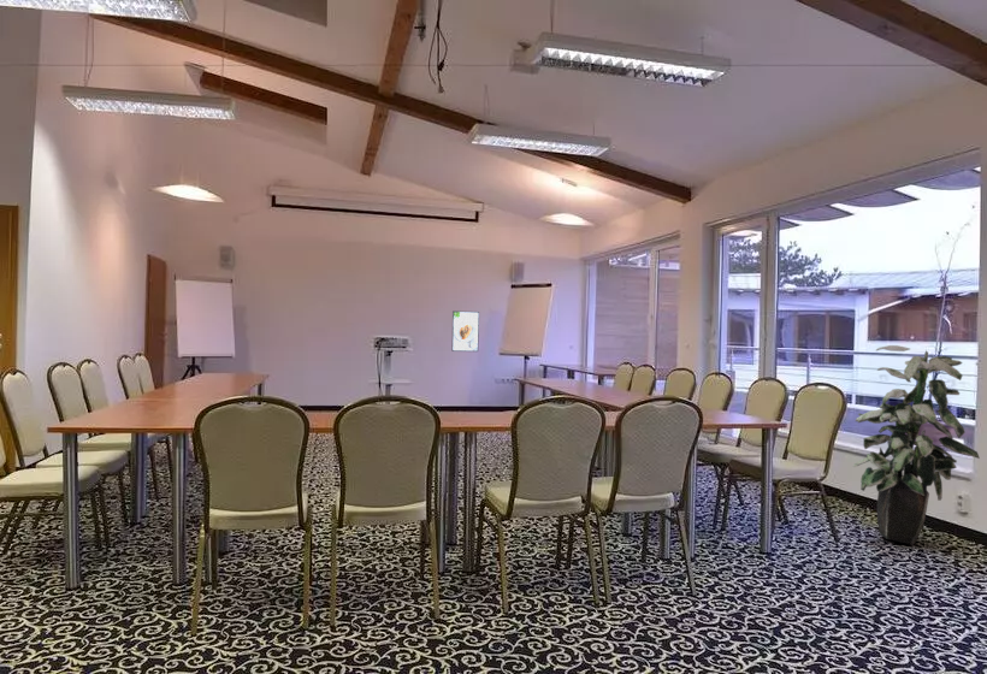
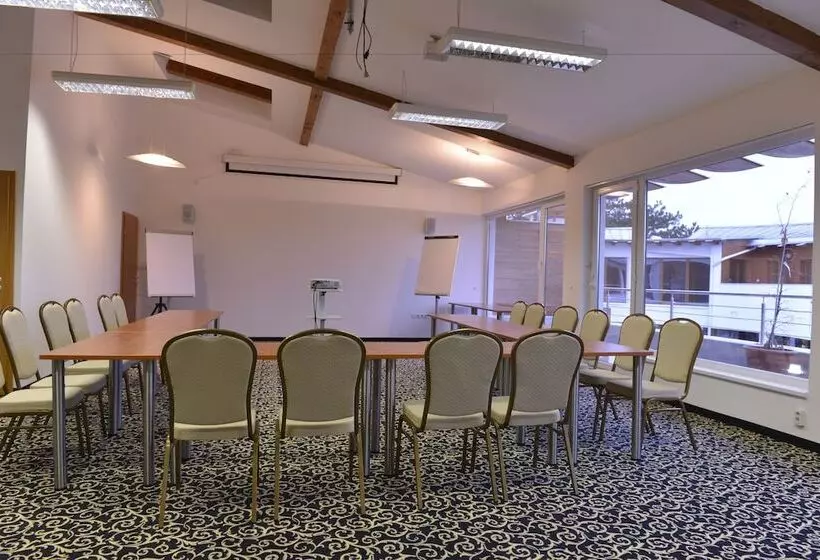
- indoor plant [852,344,981,546]
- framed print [450,309,480,353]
